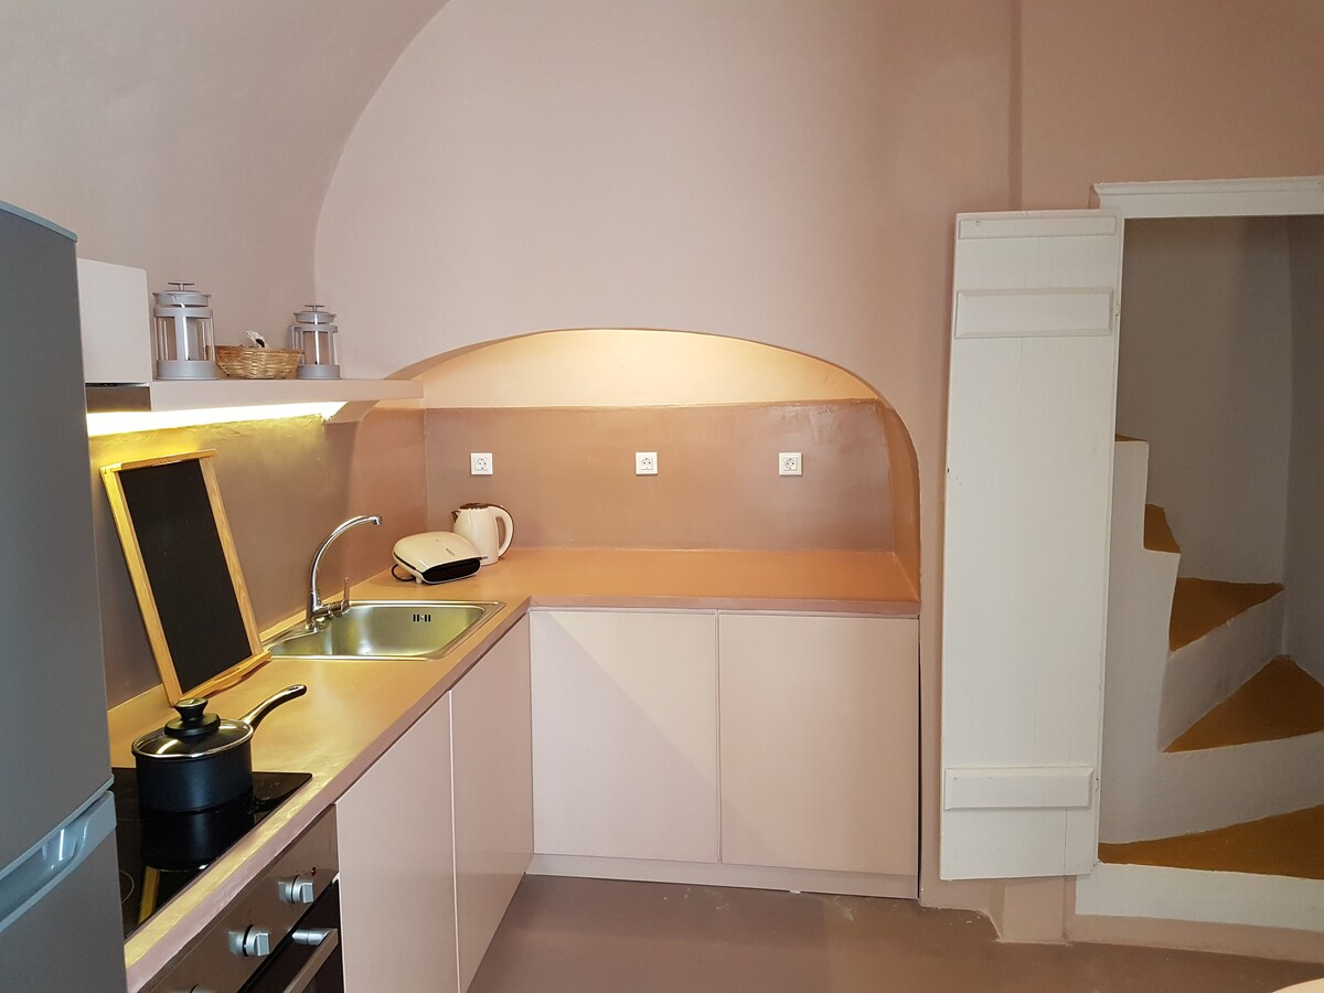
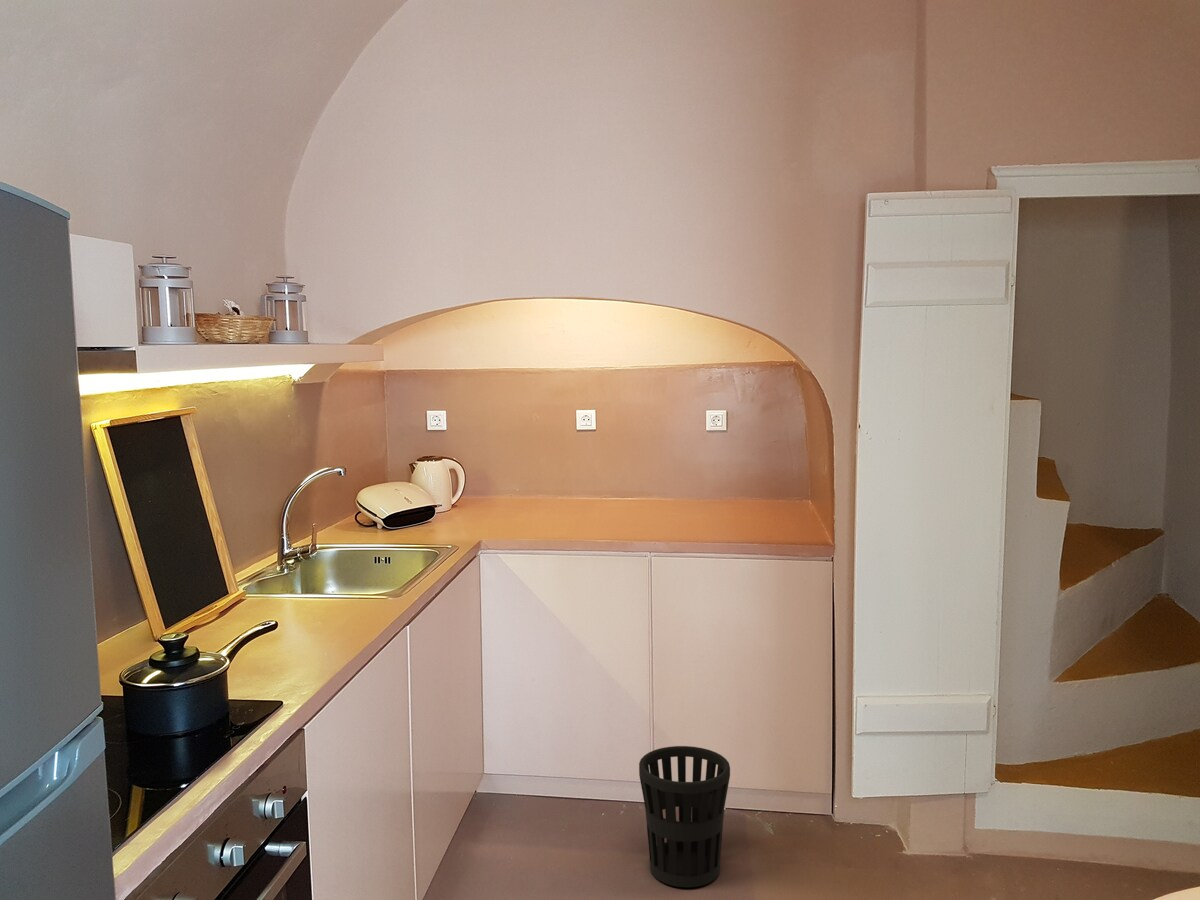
+ wastebasket [638,745,731,888]
